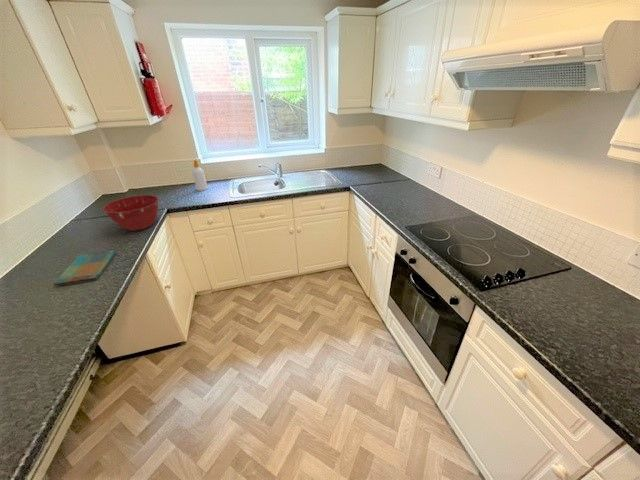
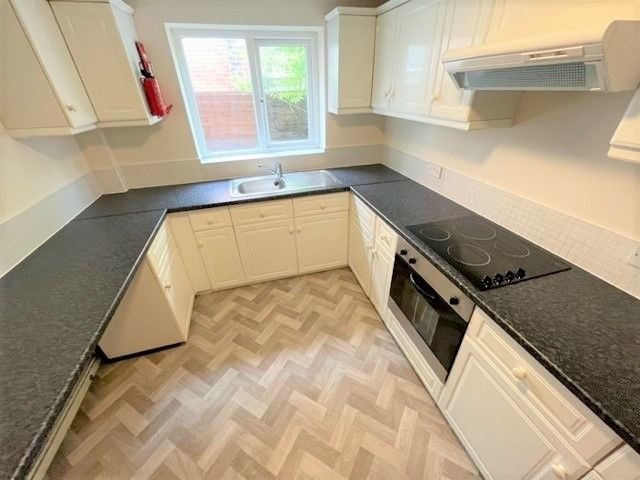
- mixing bowl [102,194,159,232]
- soap bottle [191,159,209,192]
- dish towel [53,250,116,287]
